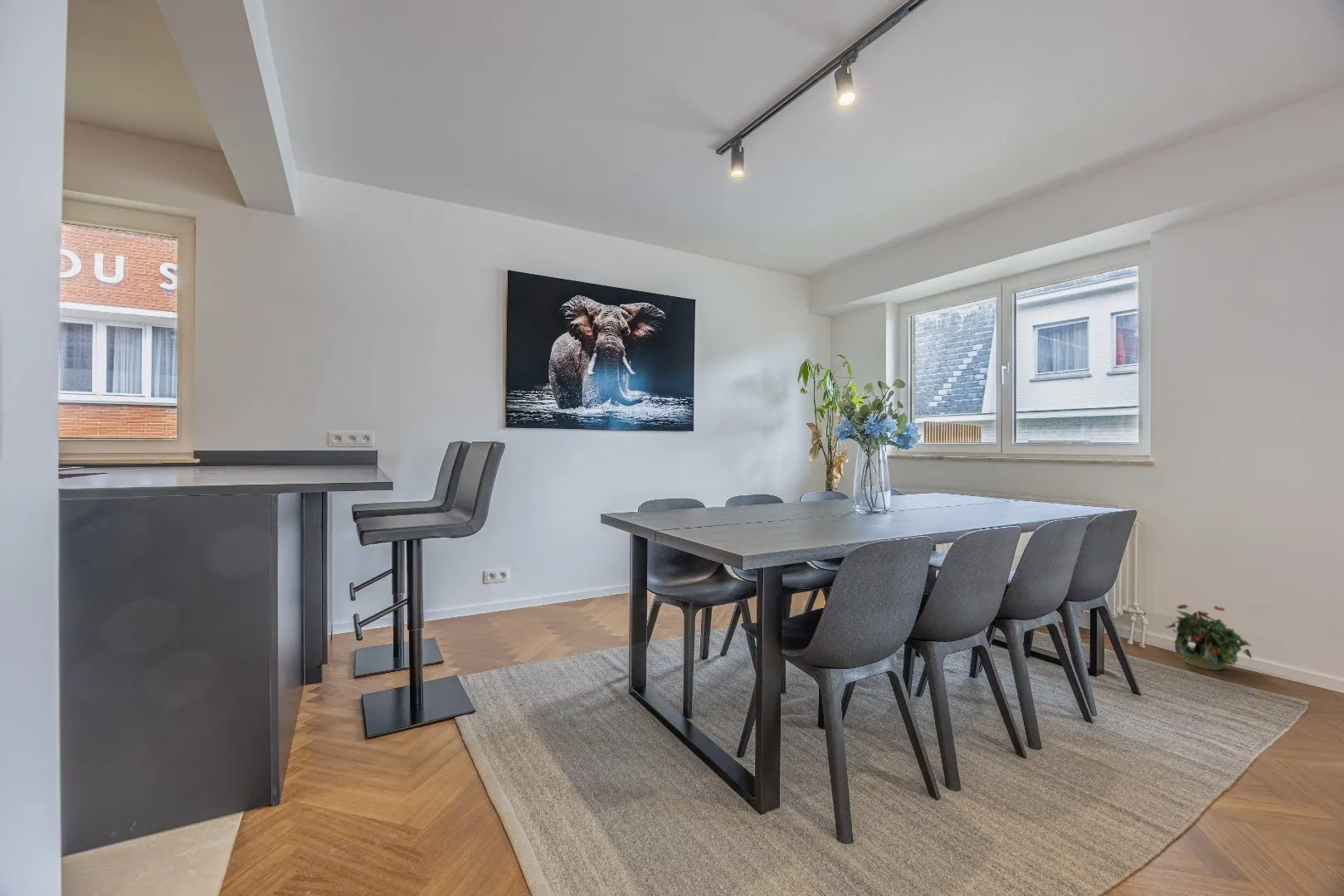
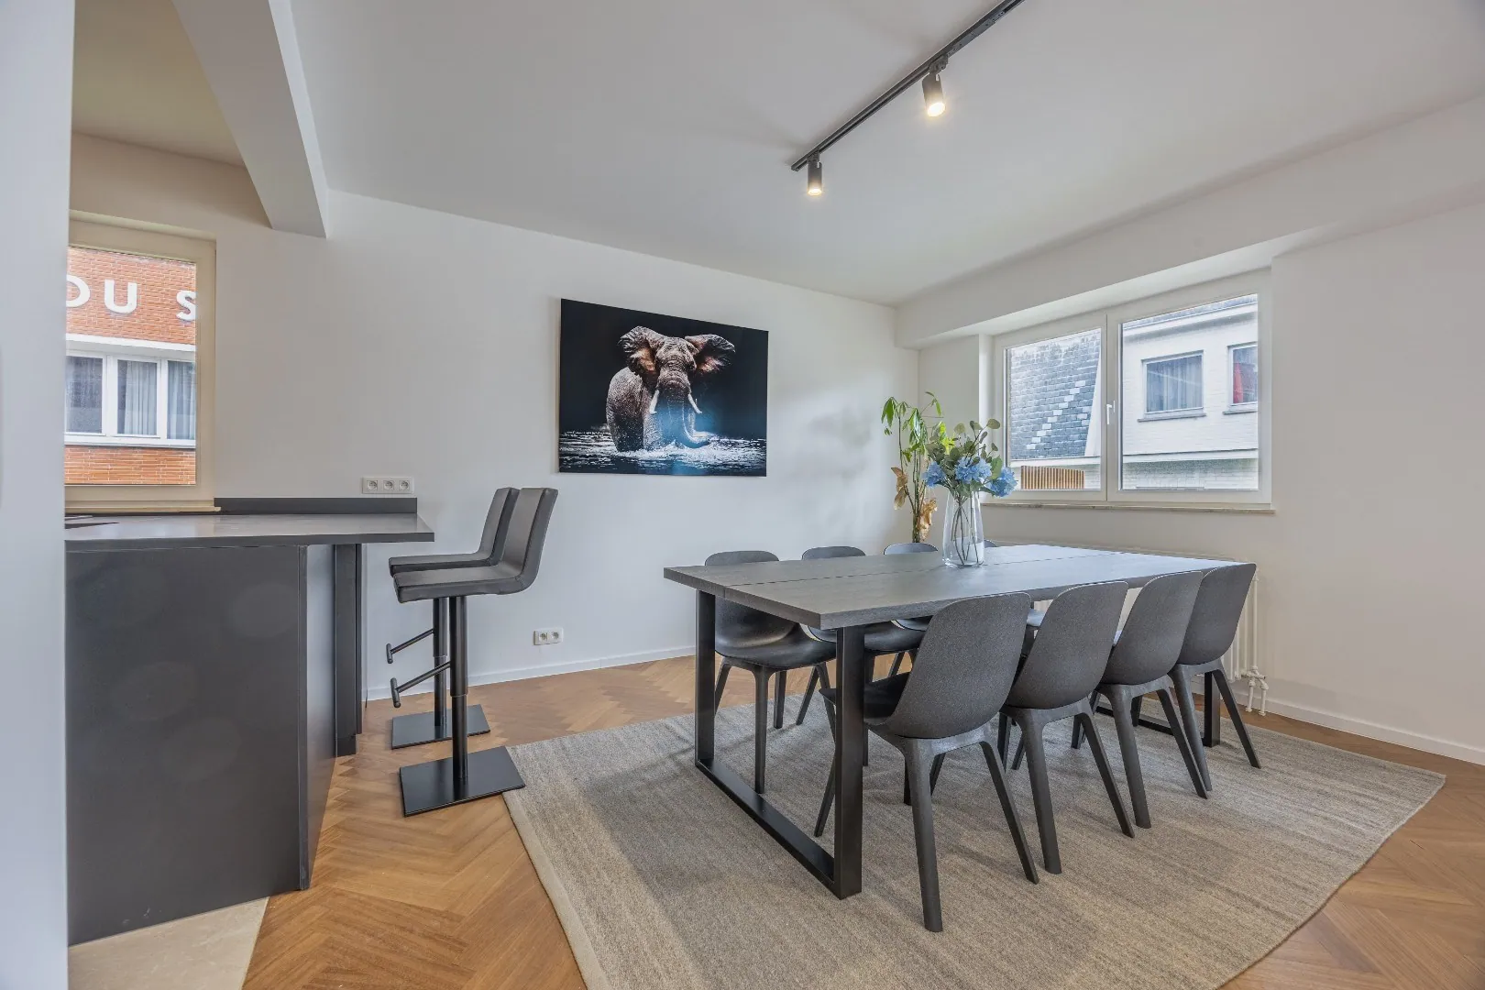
- potted plant [1164,604,1253,671]
